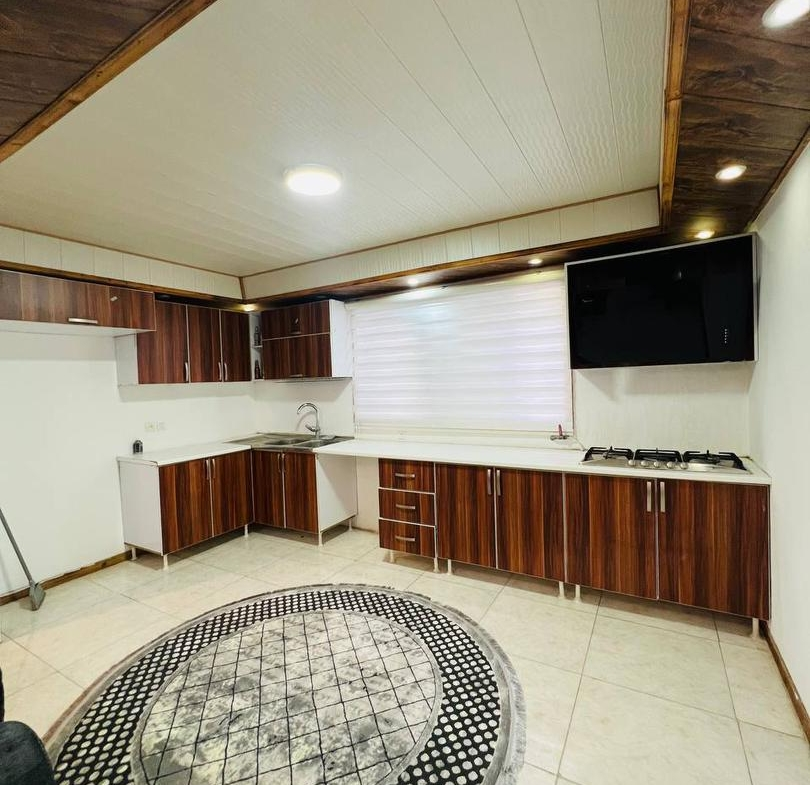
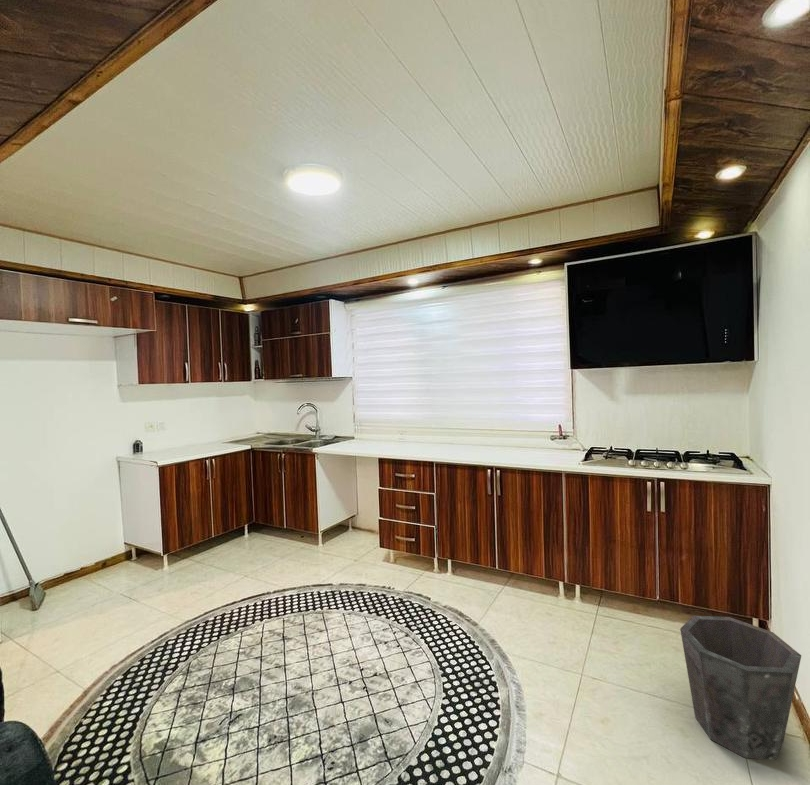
+ waste bin [679,615,802,761]
